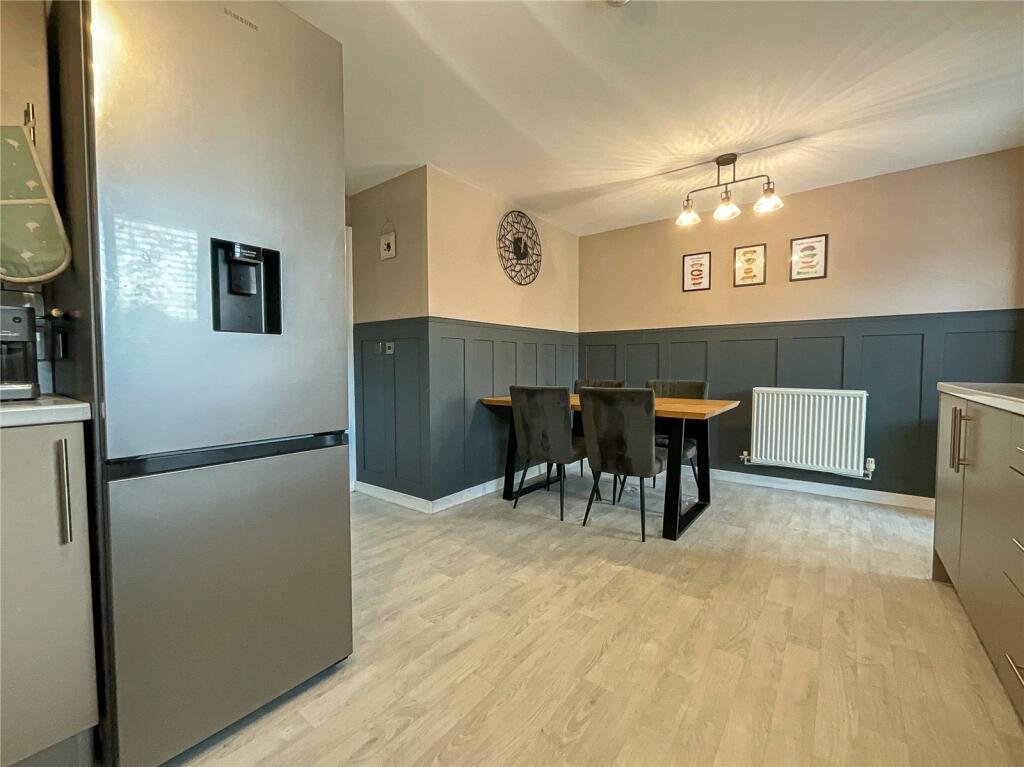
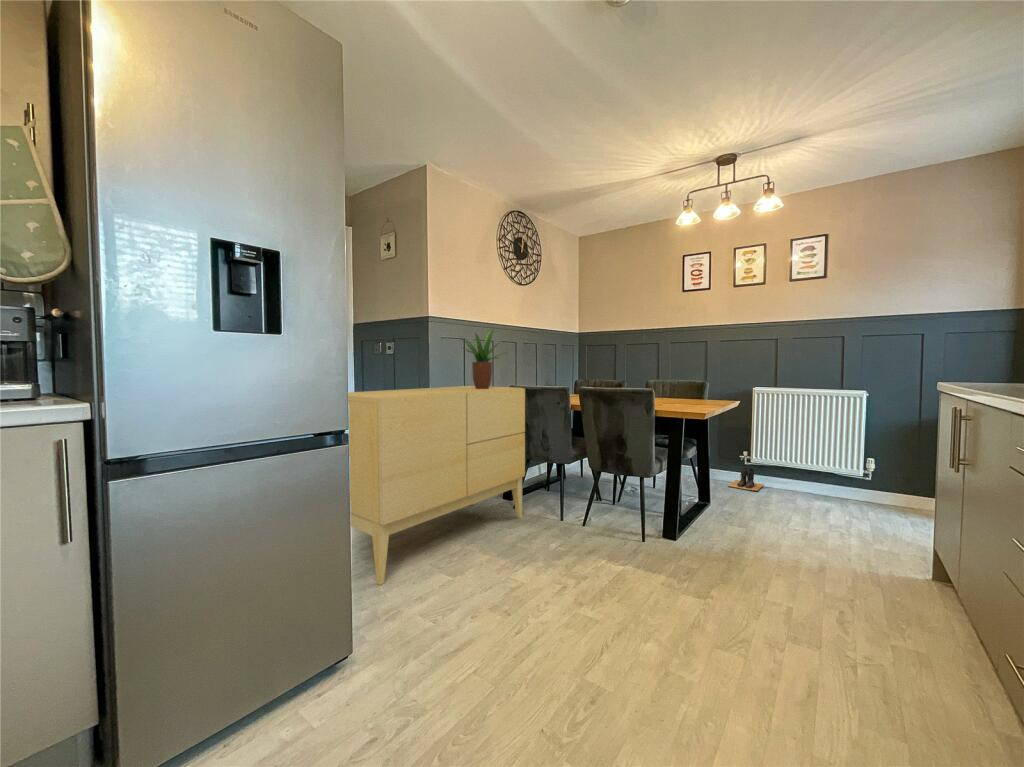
+ sideboard [347,385,526,586]
+ potted plant [459,326,508,389]
+ boots [727,467,765,492]
